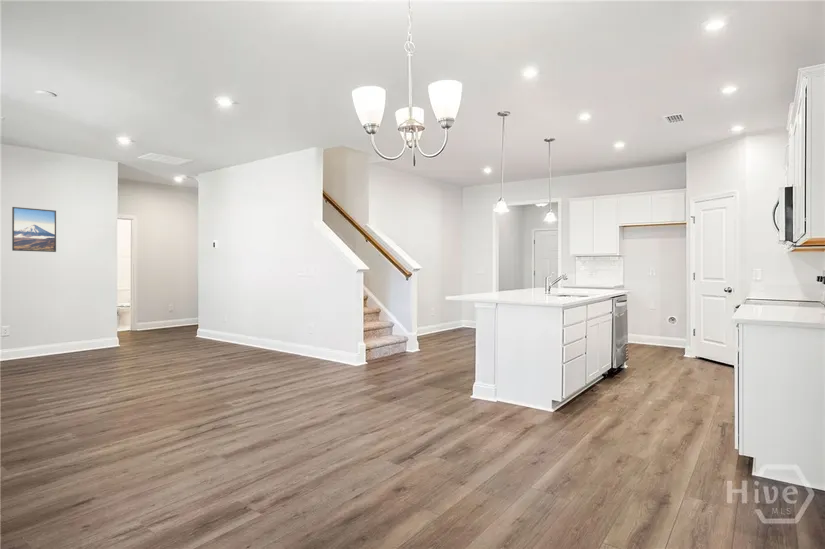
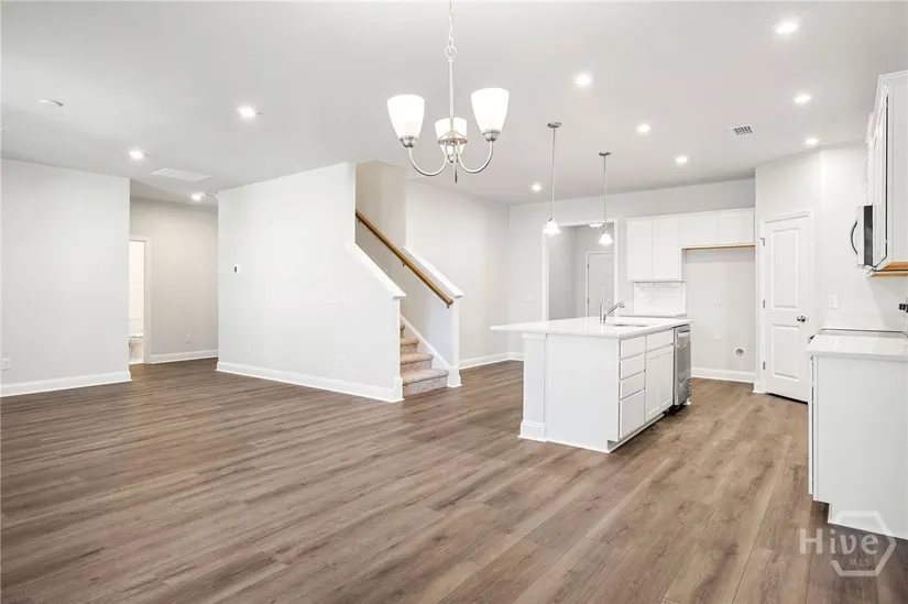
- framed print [11,206,57,253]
